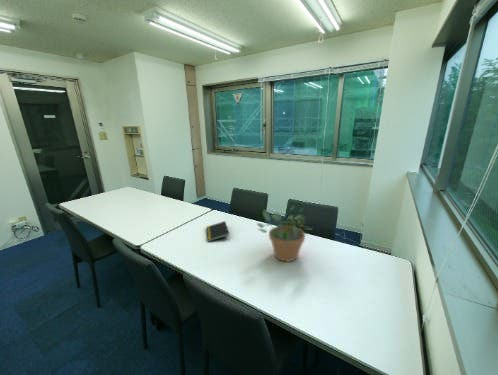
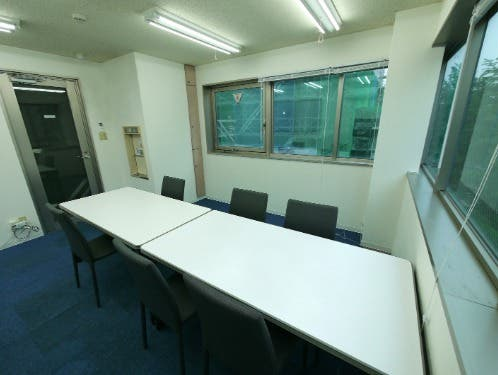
- potted plant [255,205,313,263]
- notepad [205,220,230,243]
